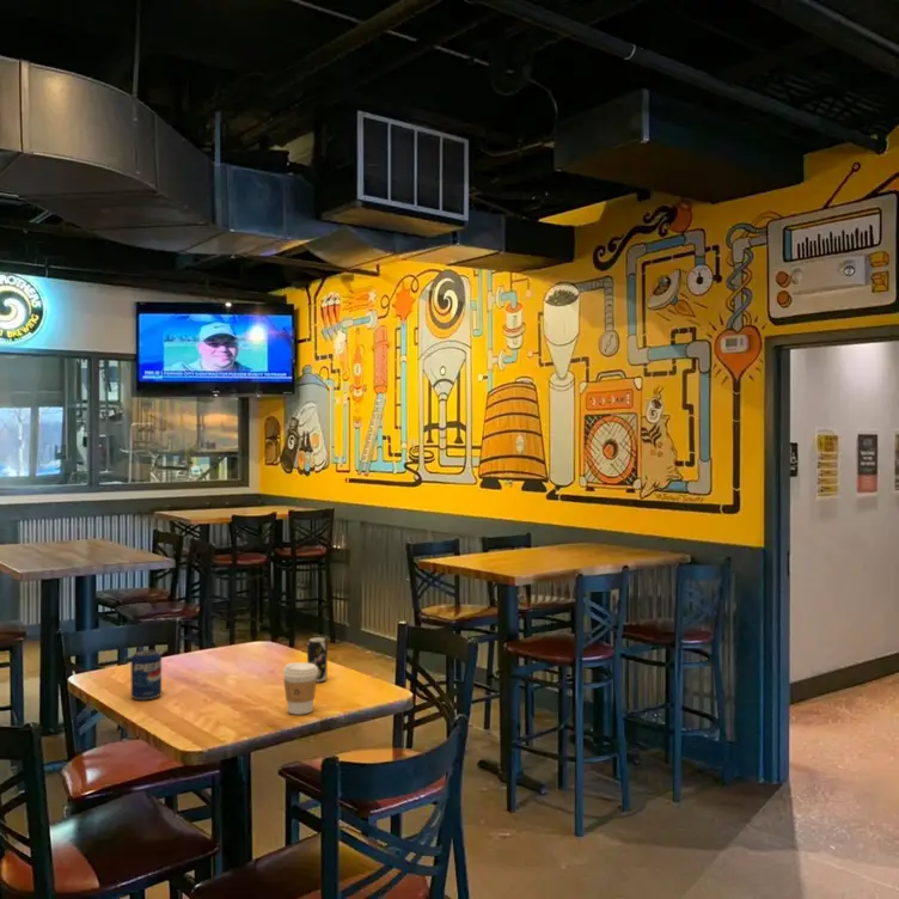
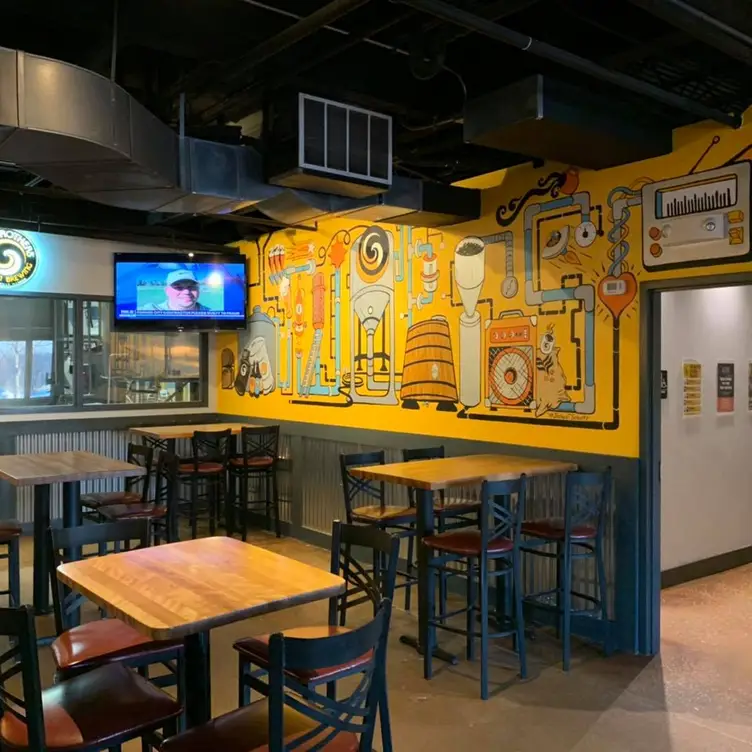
- beverage can [130,649,163,702]
- beverage can [306,636,329,684]
- coffee cup [282,661,318,716]
